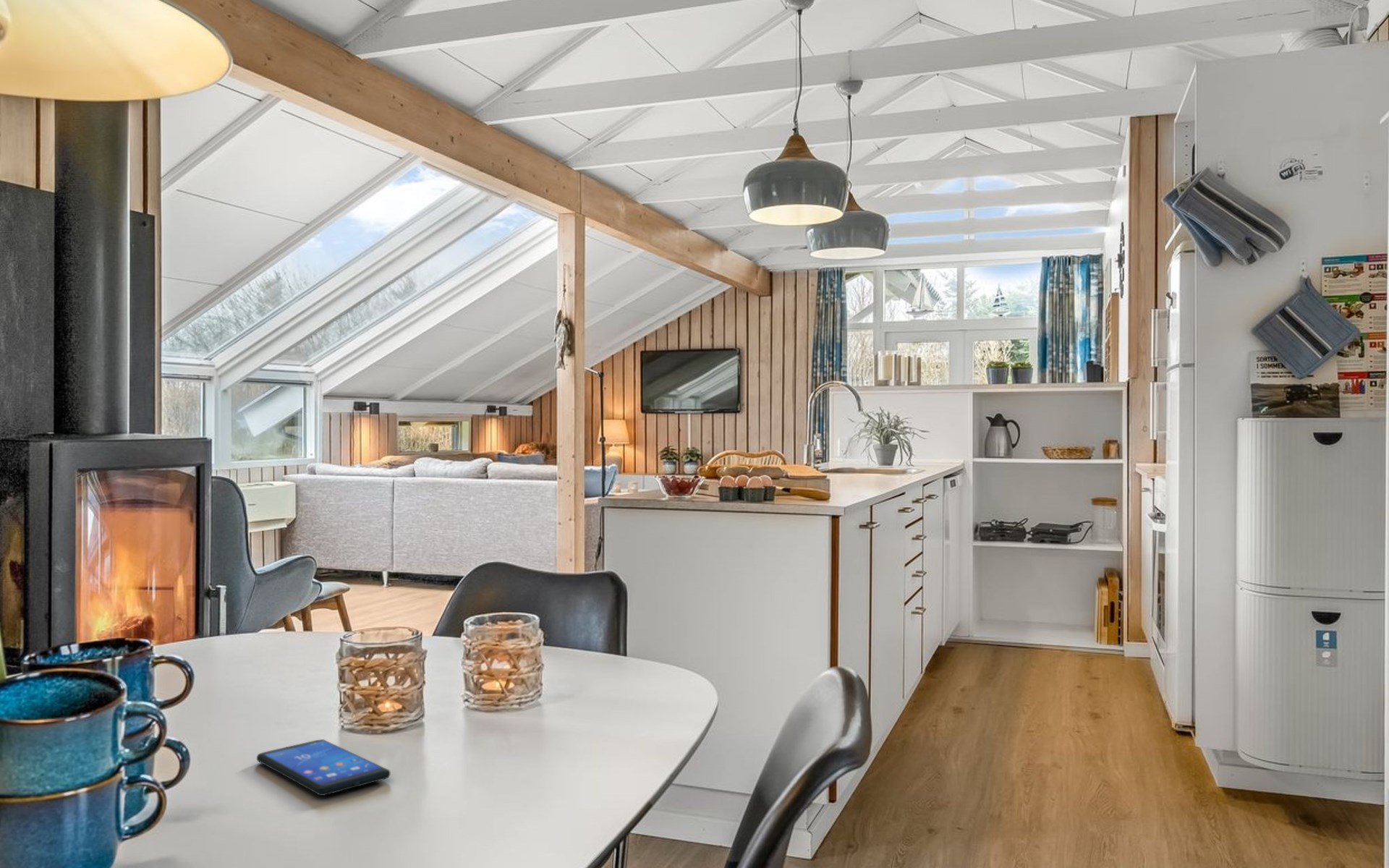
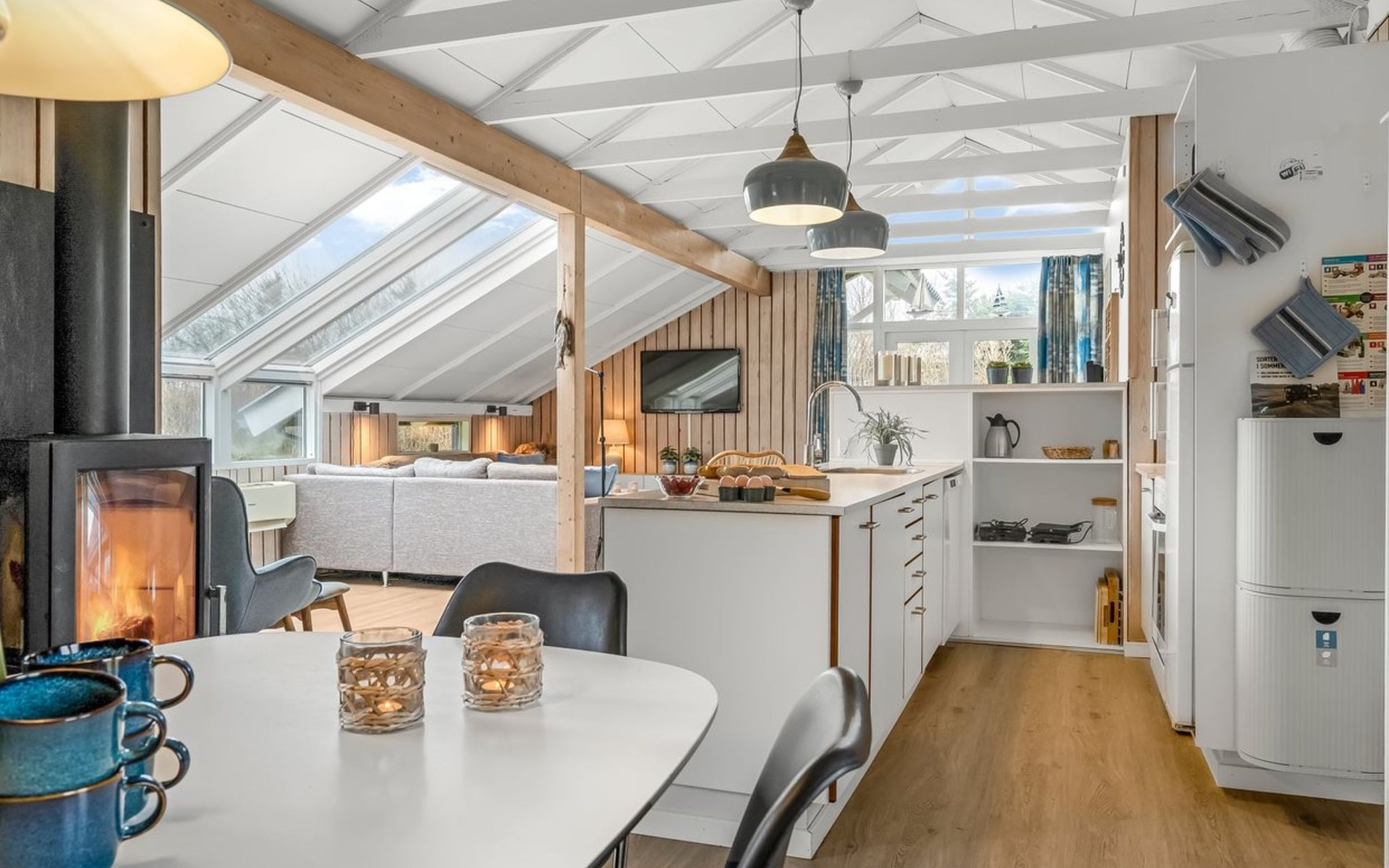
- smartphone [256,739,391,796]
